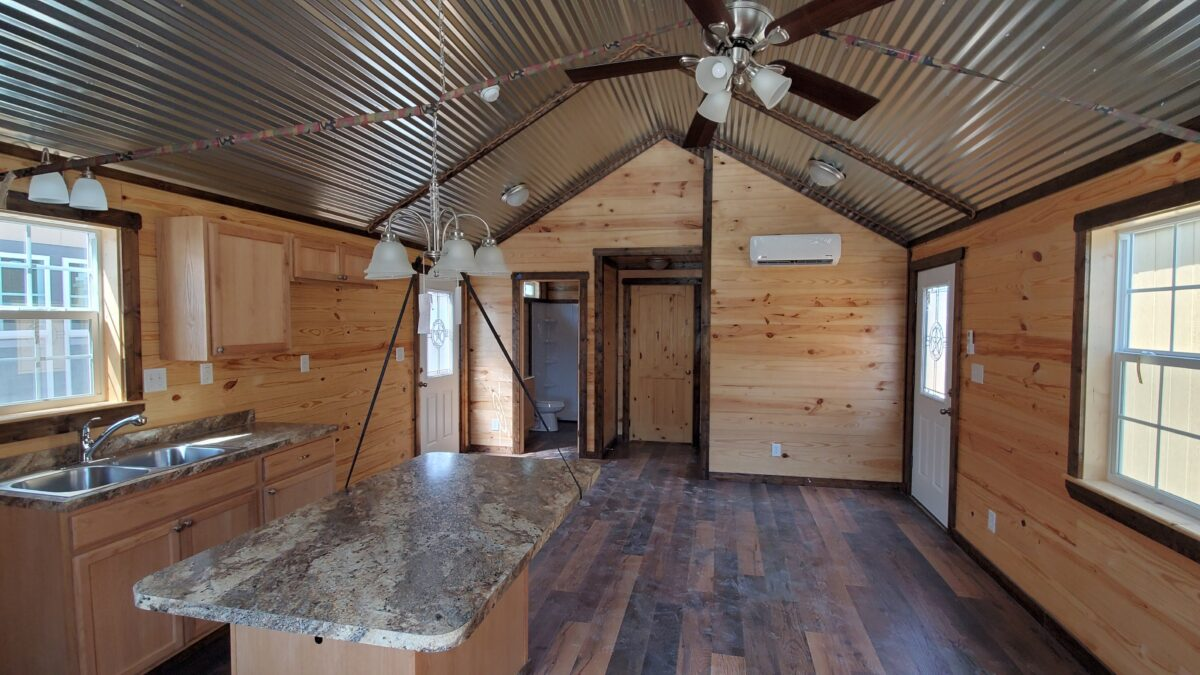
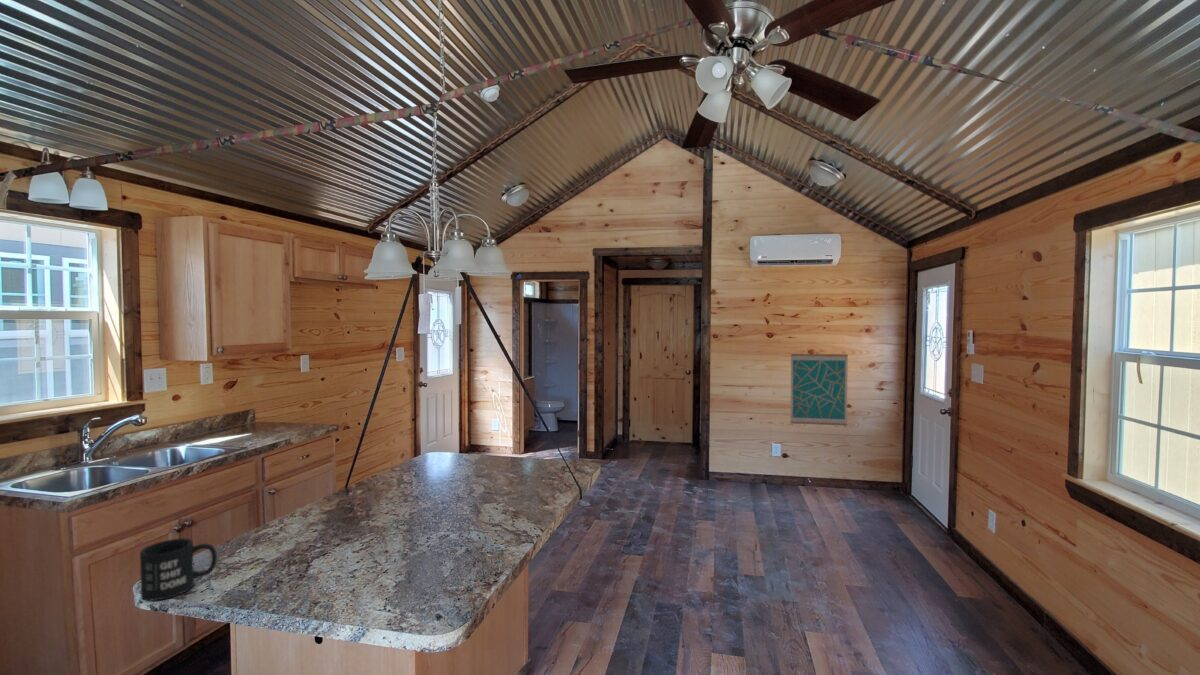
+ mug [139,537,218,602]
+ wall art [789,353,849,426]
